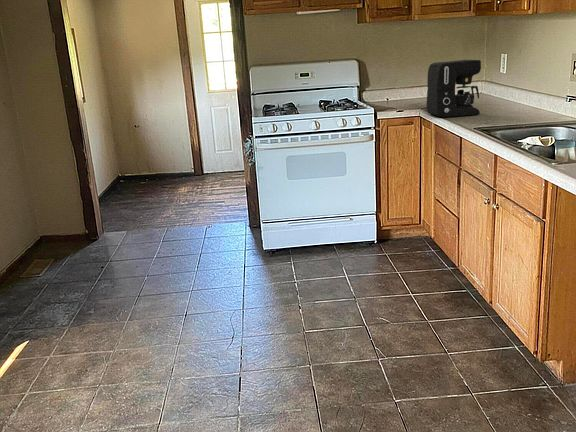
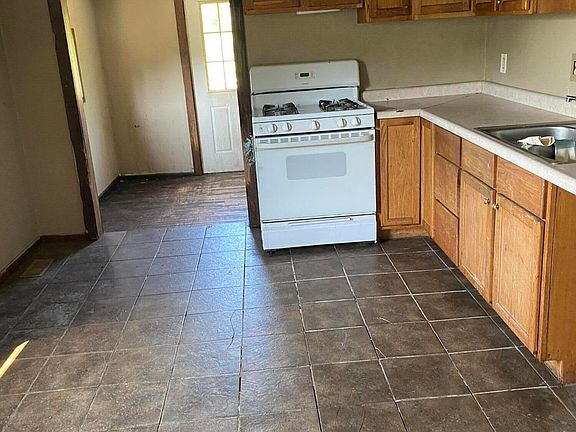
- coffee maker [426,59,482,118]
